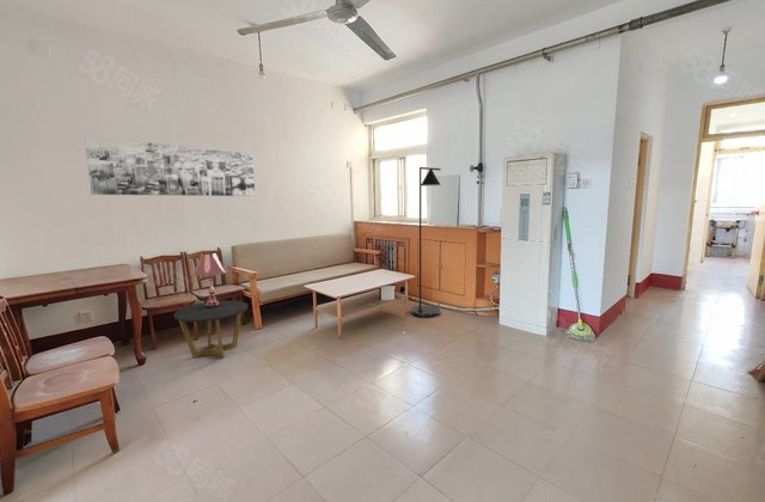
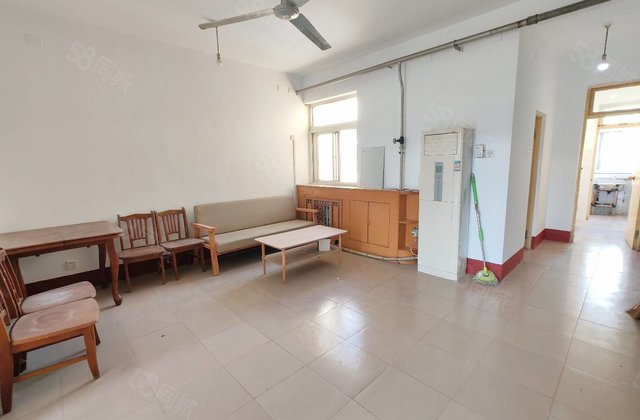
- floor lamp [410,166,442,318]
- wall art [84,136,256,197]
- side table [173,299,249,360]
- table lamp [190,251,230,308]
